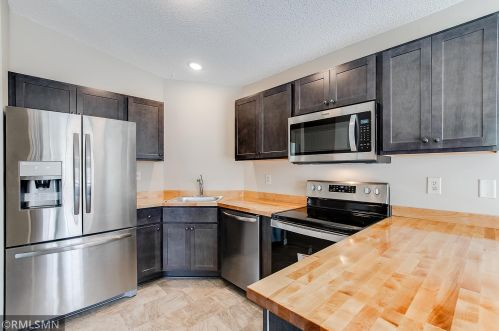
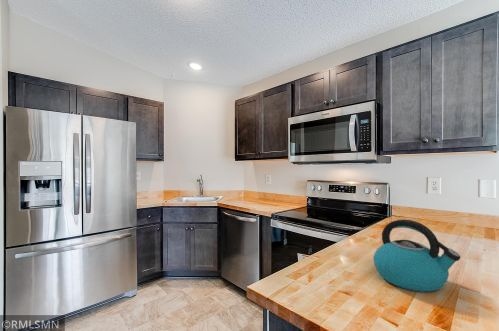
+ kettle [372,218,461,293]
